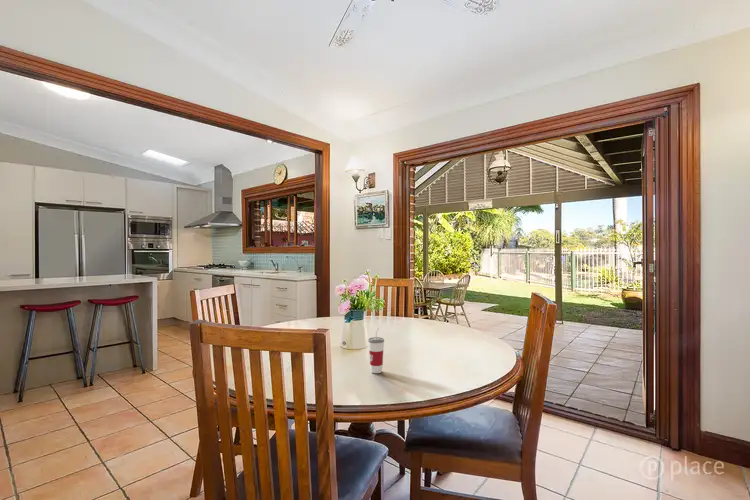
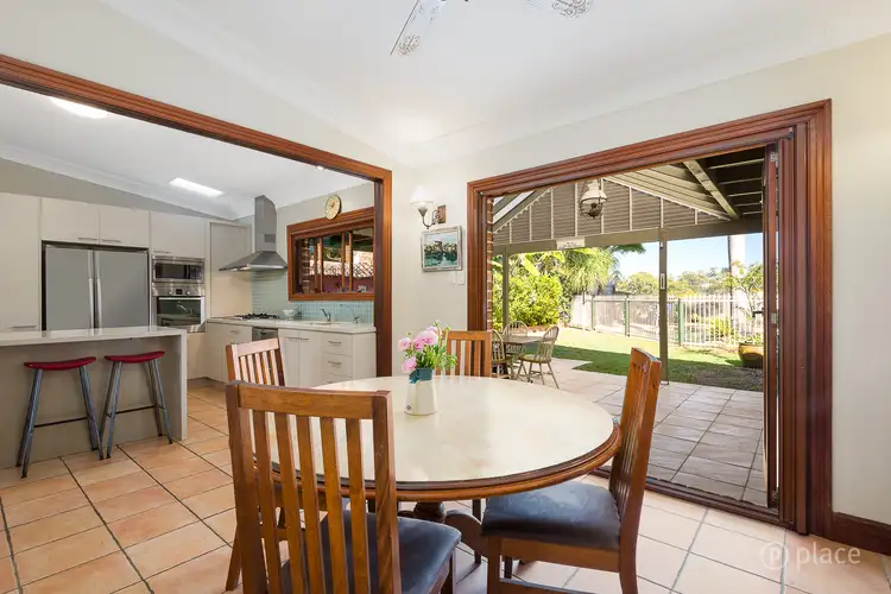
- cup [367,327,385,374]
